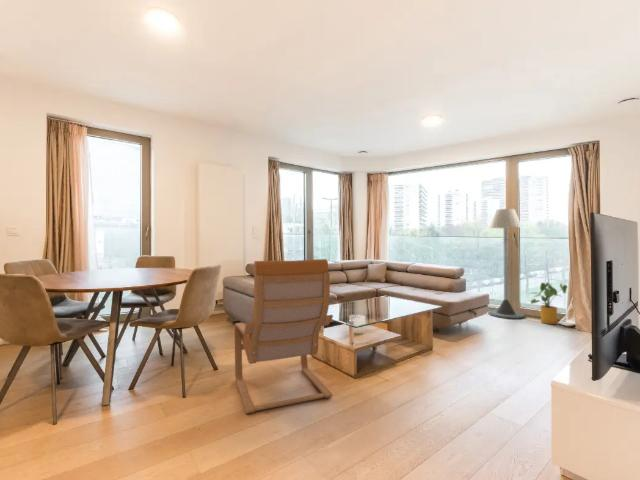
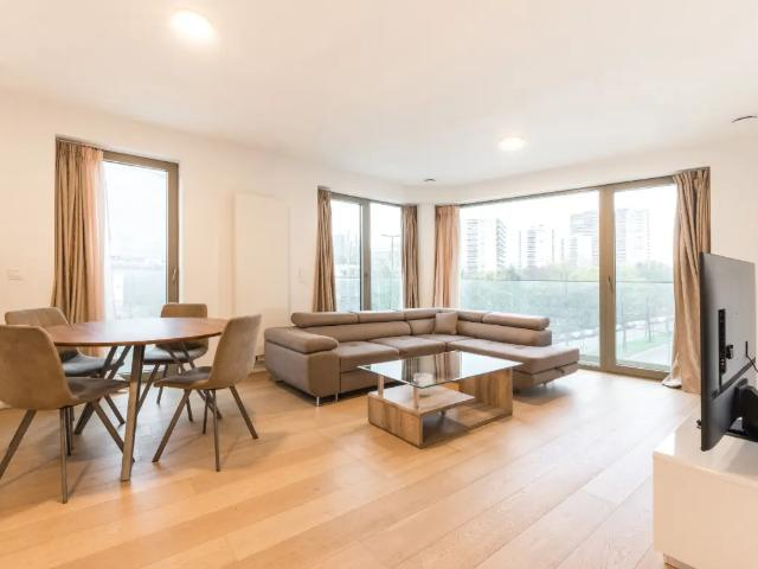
- house plant [528,281,568,325]
- armchair [234,258,334,415]
- floor lamp [487,208,526,320]
